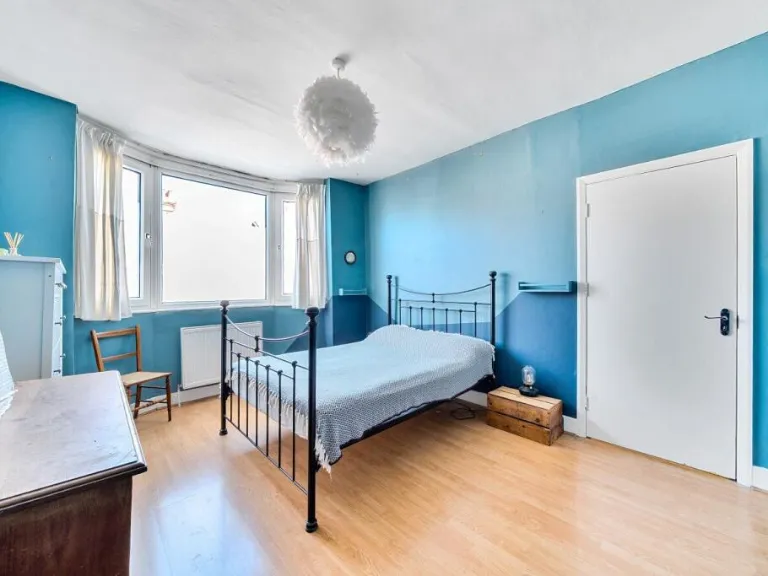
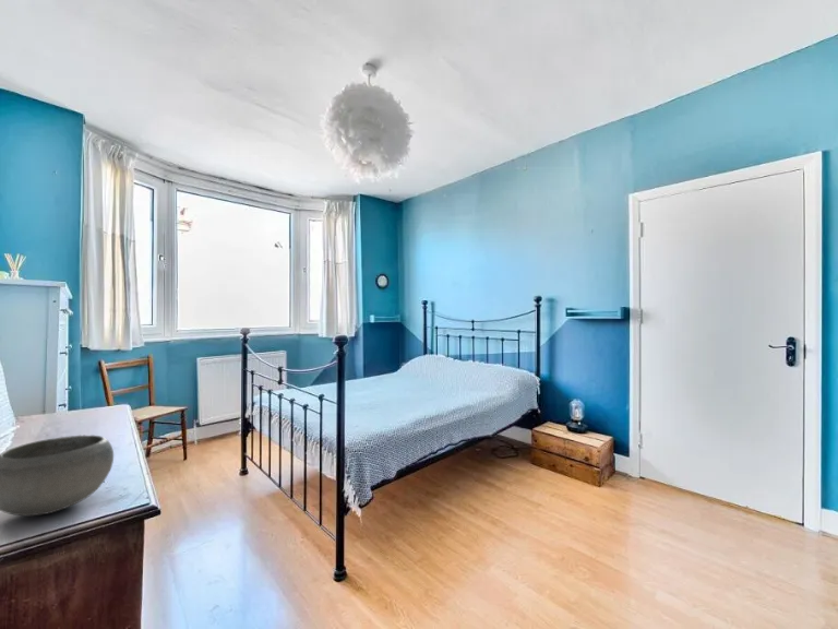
+ bowl [0,434,115,517]
